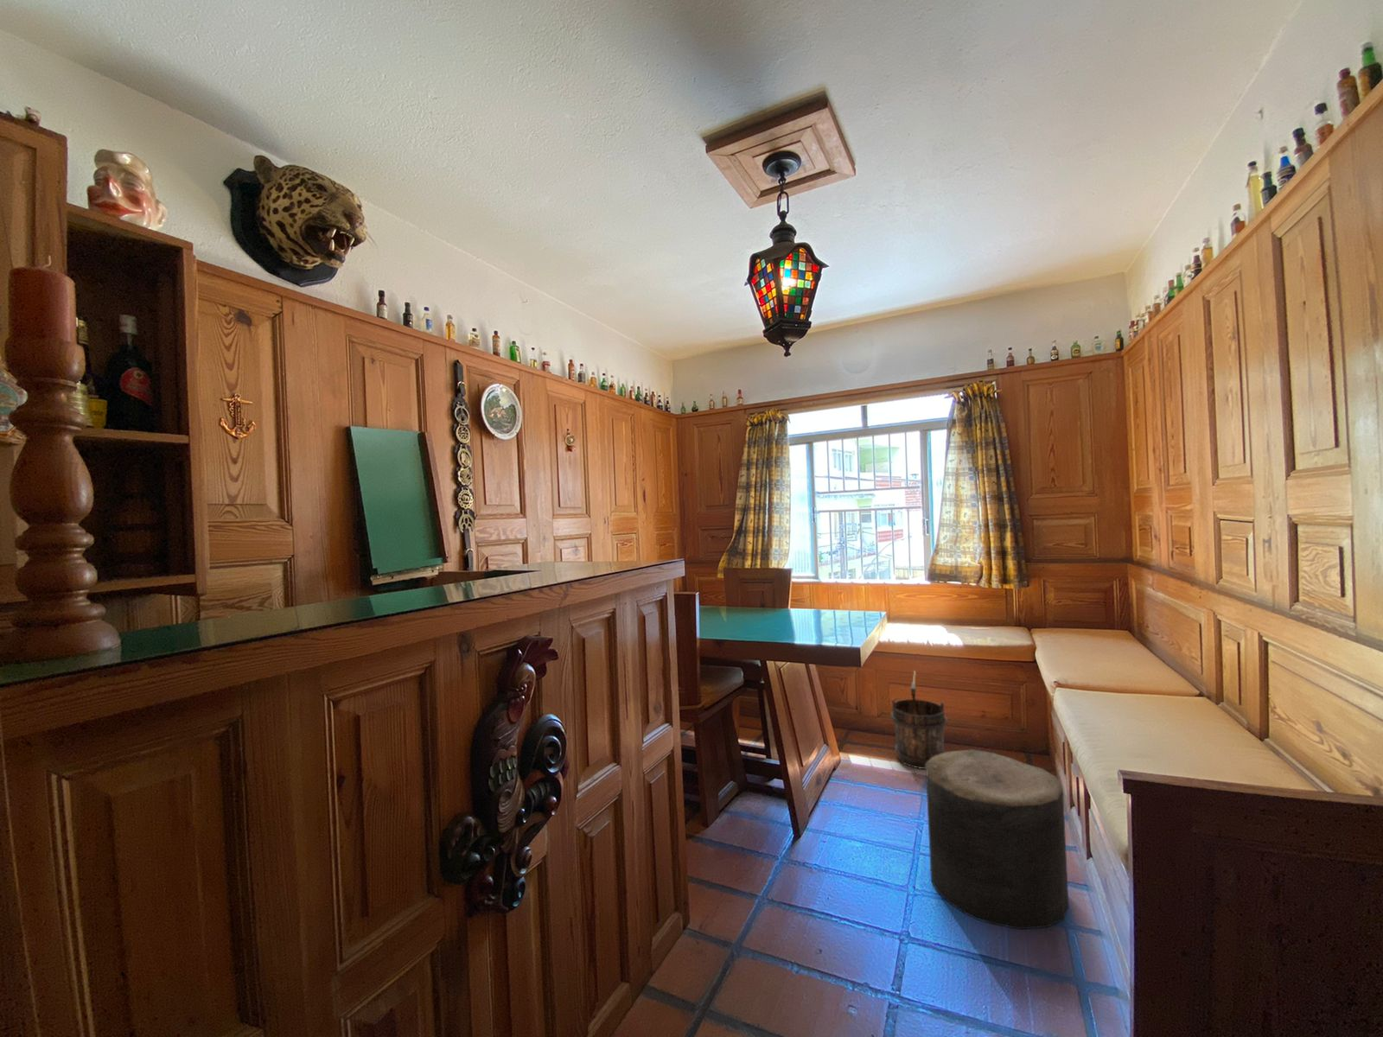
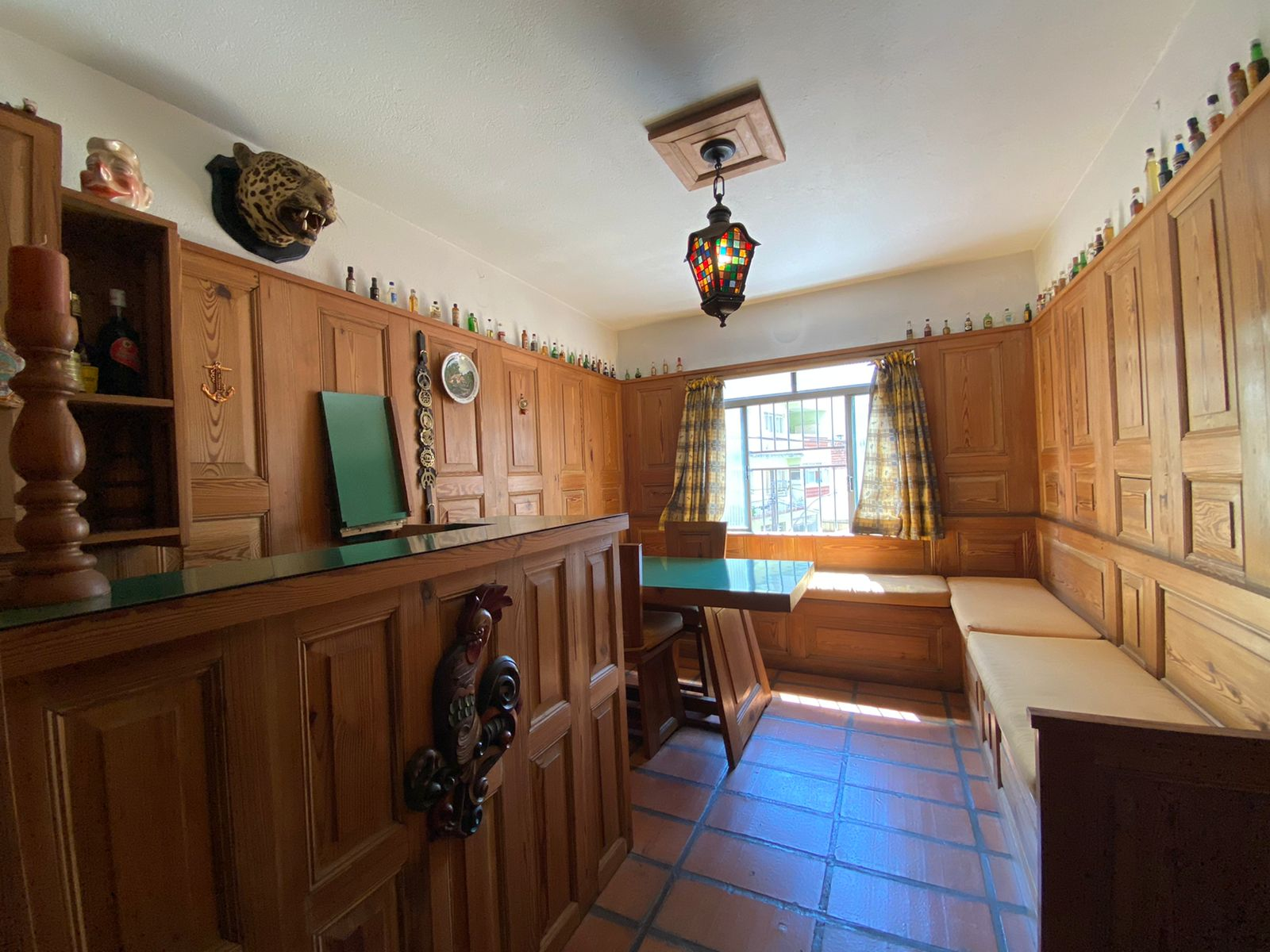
- stool [925,748,1069,930]
- bucket [891,670,948,770]
